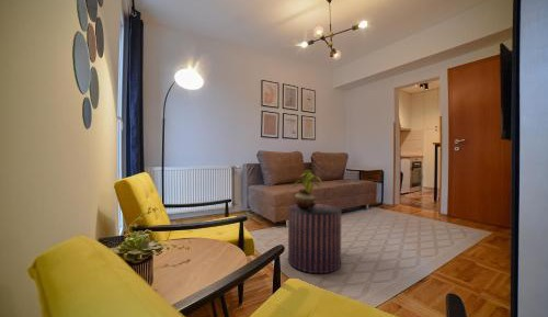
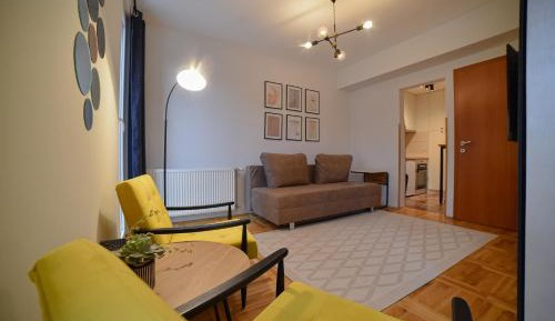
- stool [287,203,342,274]
- potted plant [293,169,324,210]
